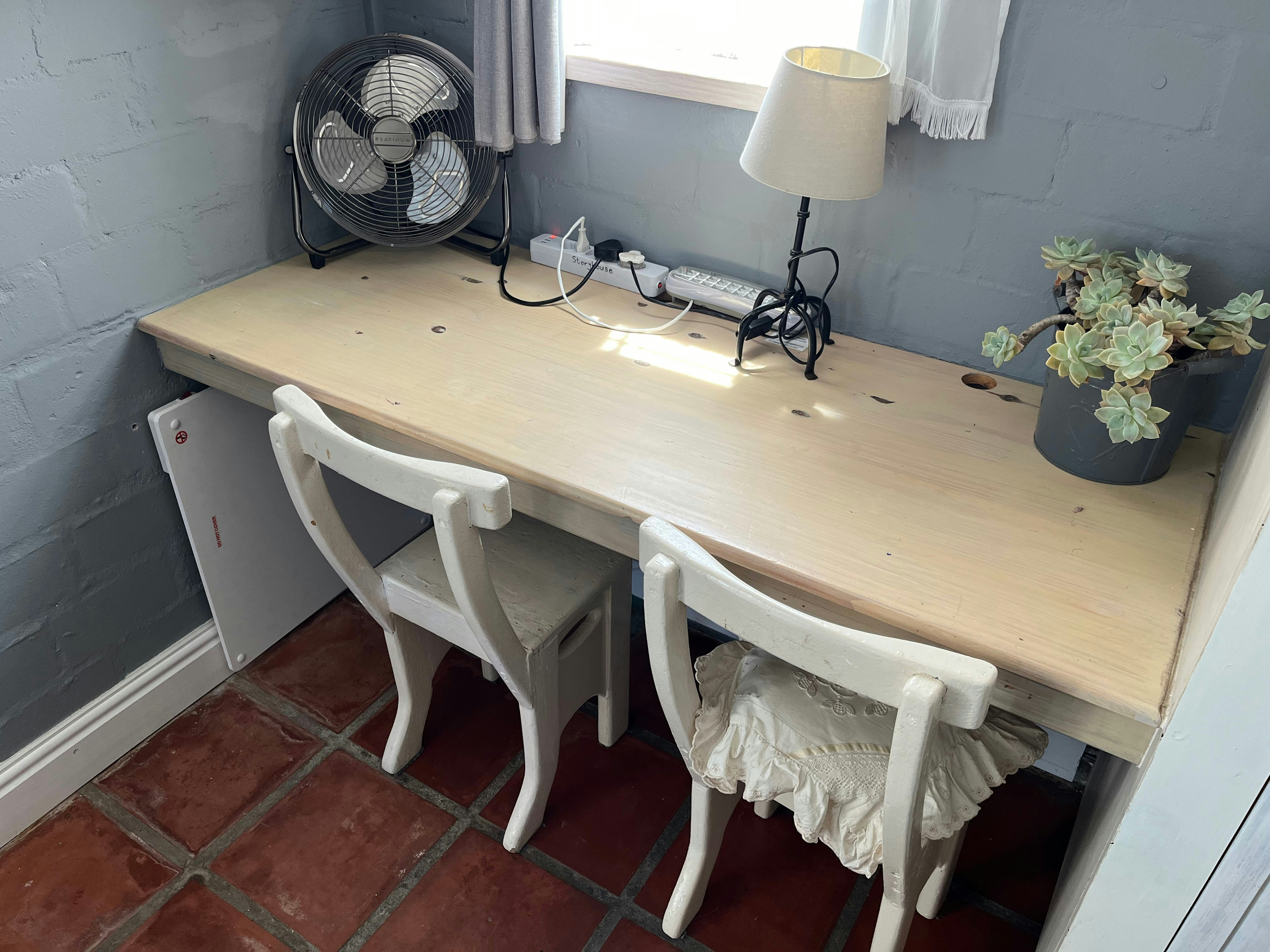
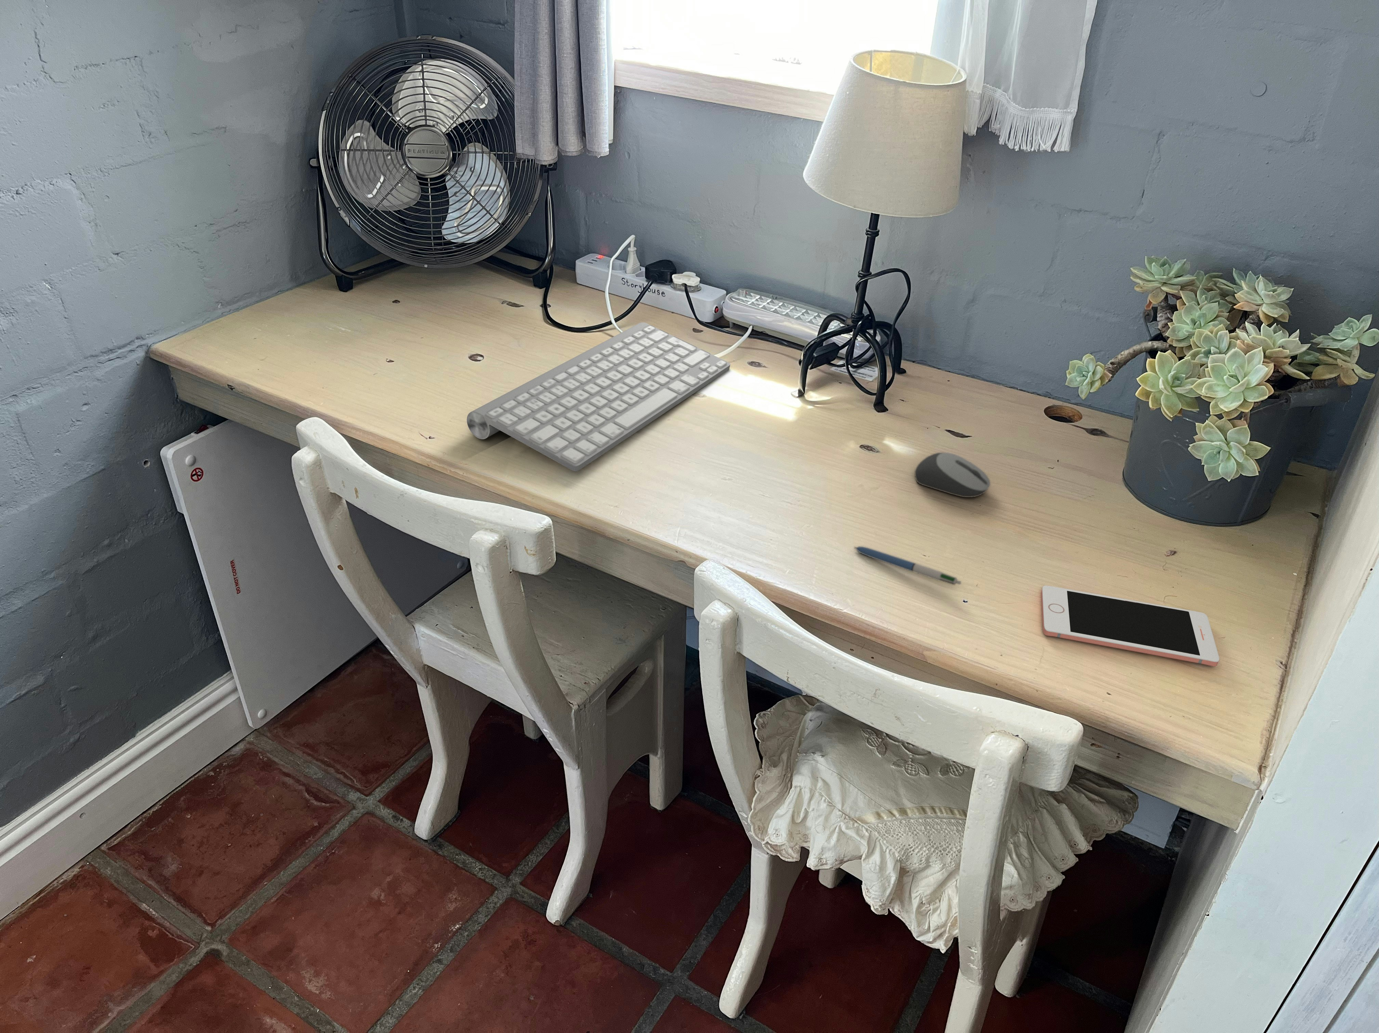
+ computer keyboard [467,322,731,472]
+ cell phone [1040,585,1219,667]
+ pen [853,546,962,586]
+ computer mouse [914,452,990,498]
